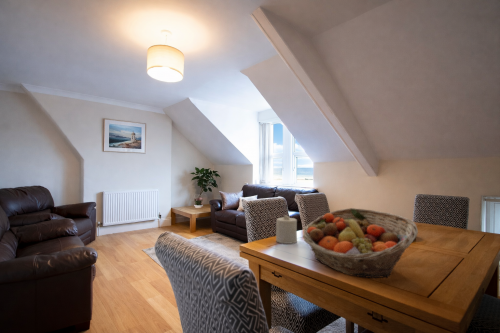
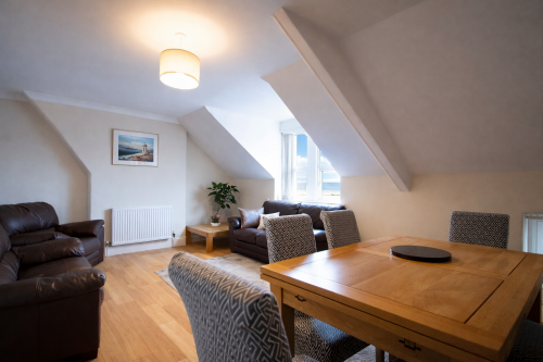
- fruit basket [302,207,419,279]
- candle [275,214,298,245]
